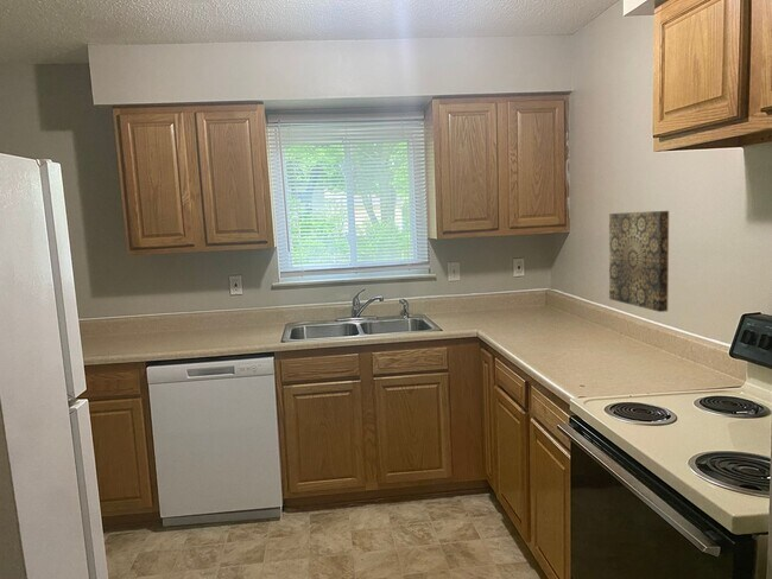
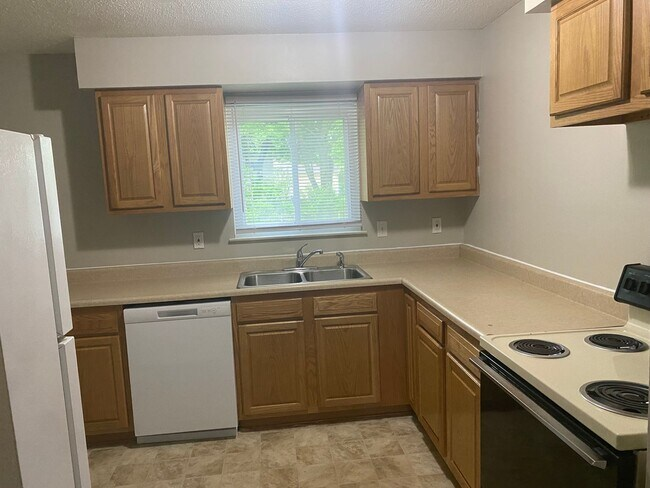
- wall art [608,210,670,313]
